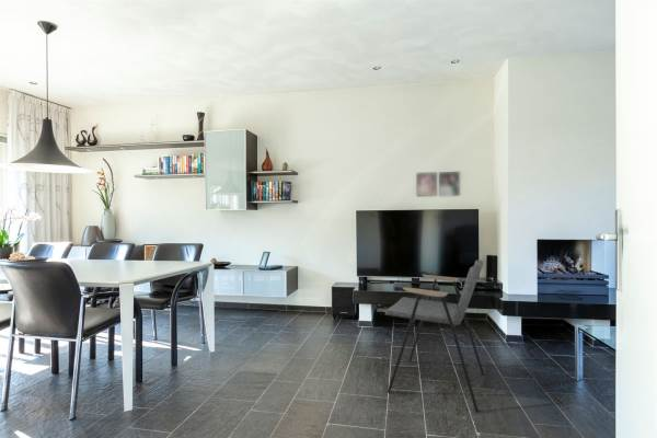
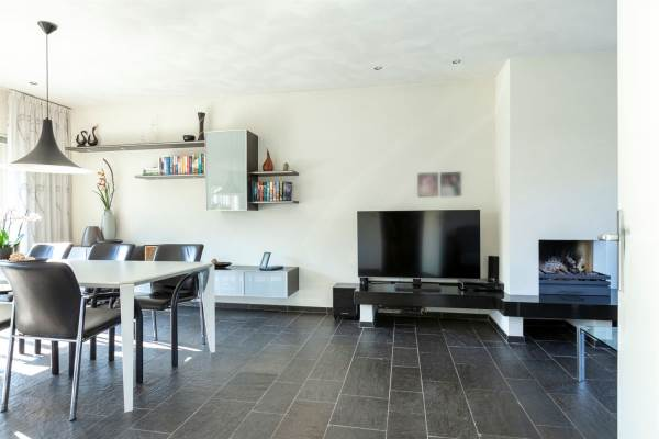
- armchair [384,258,485,414]
